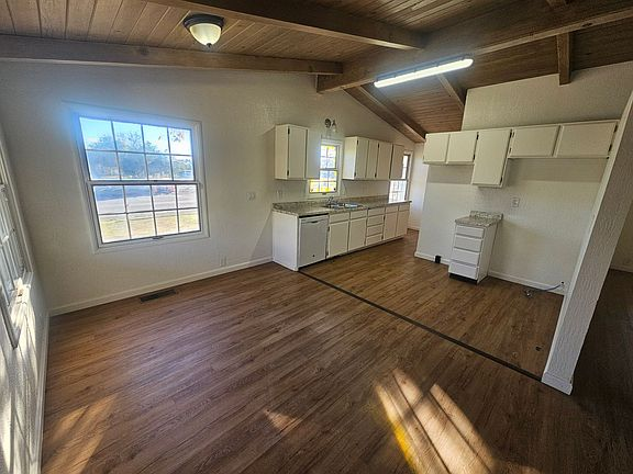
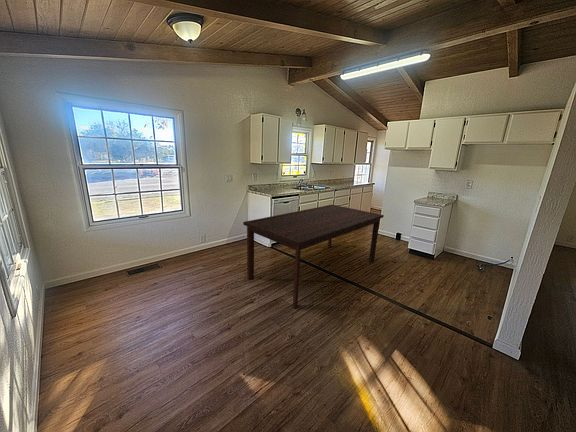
+ dining table [242,204,385,309]
